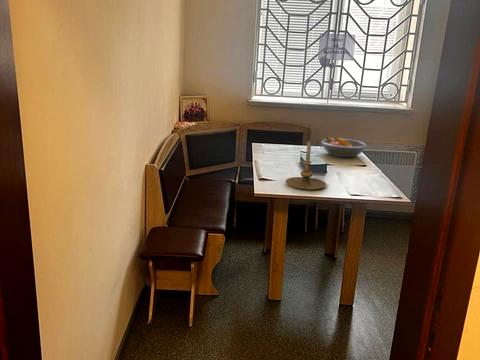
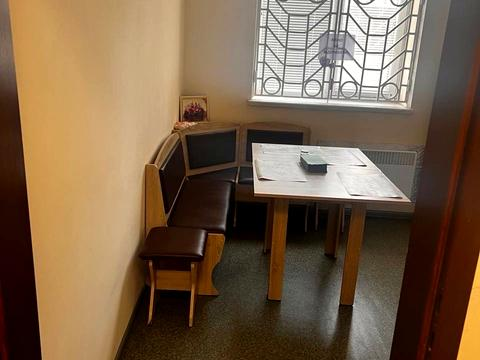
- candle holder [285,139,327,191]
- fruit bowl [320,136,368,158]
